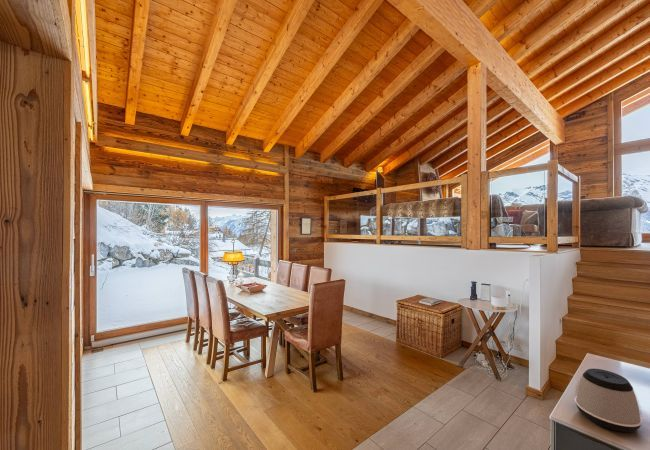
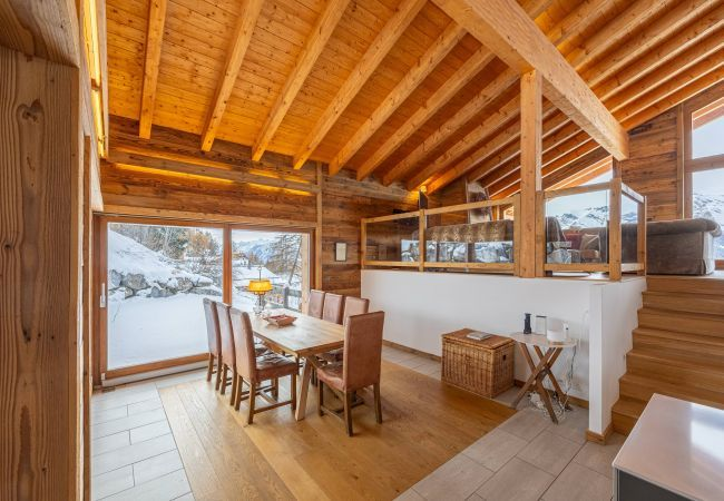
- speaker [574,368,643,433]
